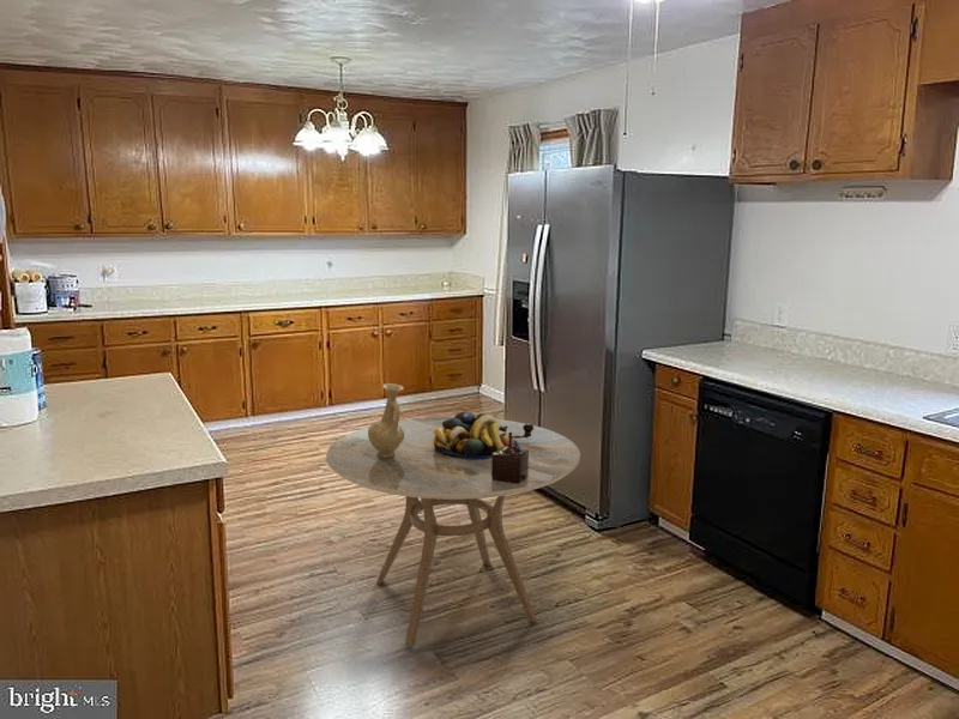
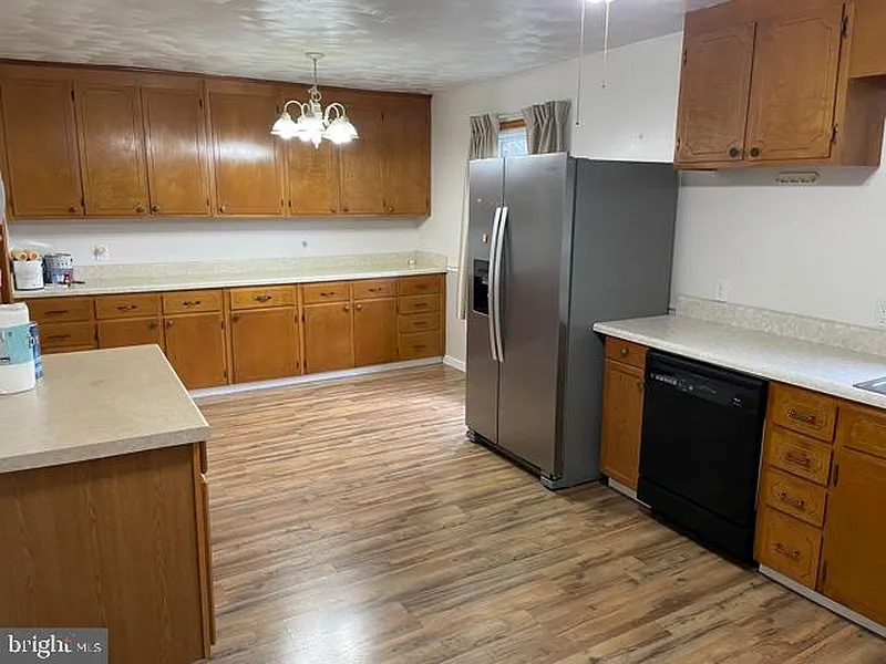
- fruit bowl [433,410,519,460]
- dining table [325,416,581,648]
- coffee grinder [491,423,533,483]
- pitcher [368,382,405,458]
